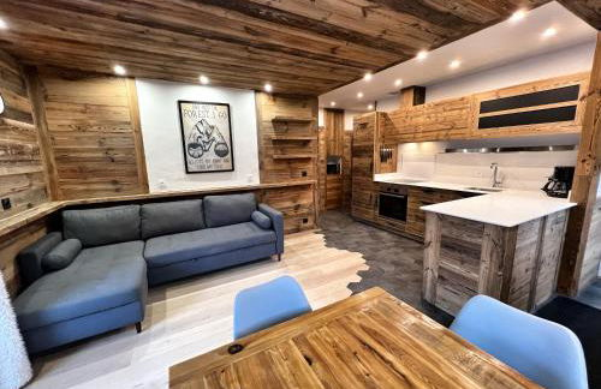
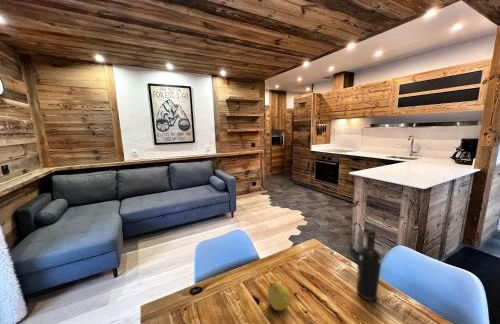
+ fruit [267,281,291,311]
+ wine bottle [356,228,382,302]
